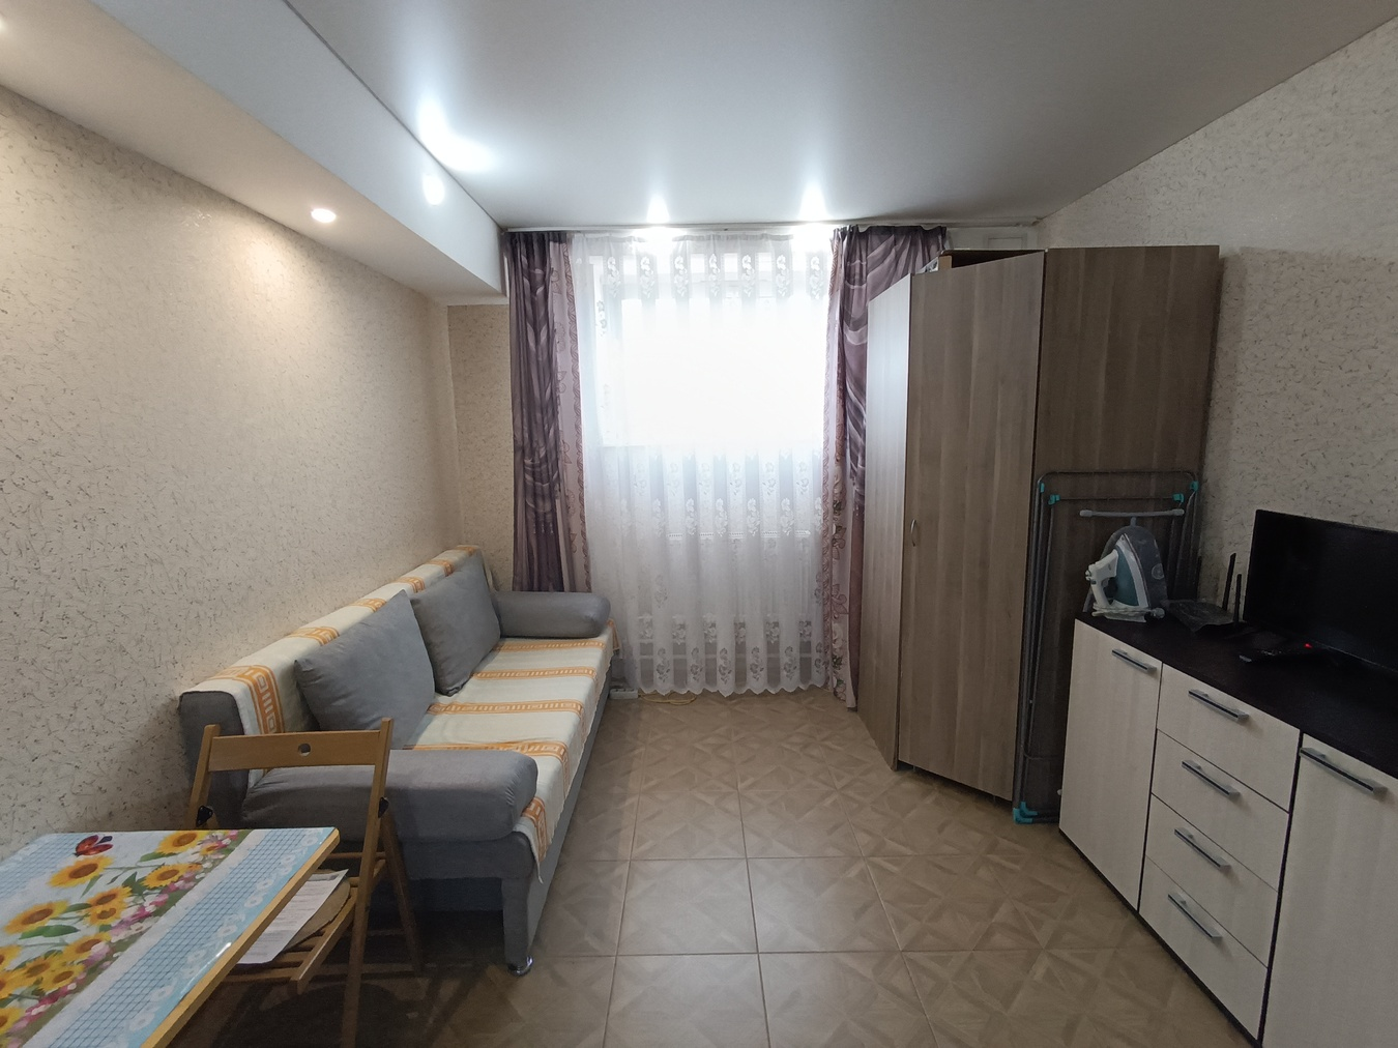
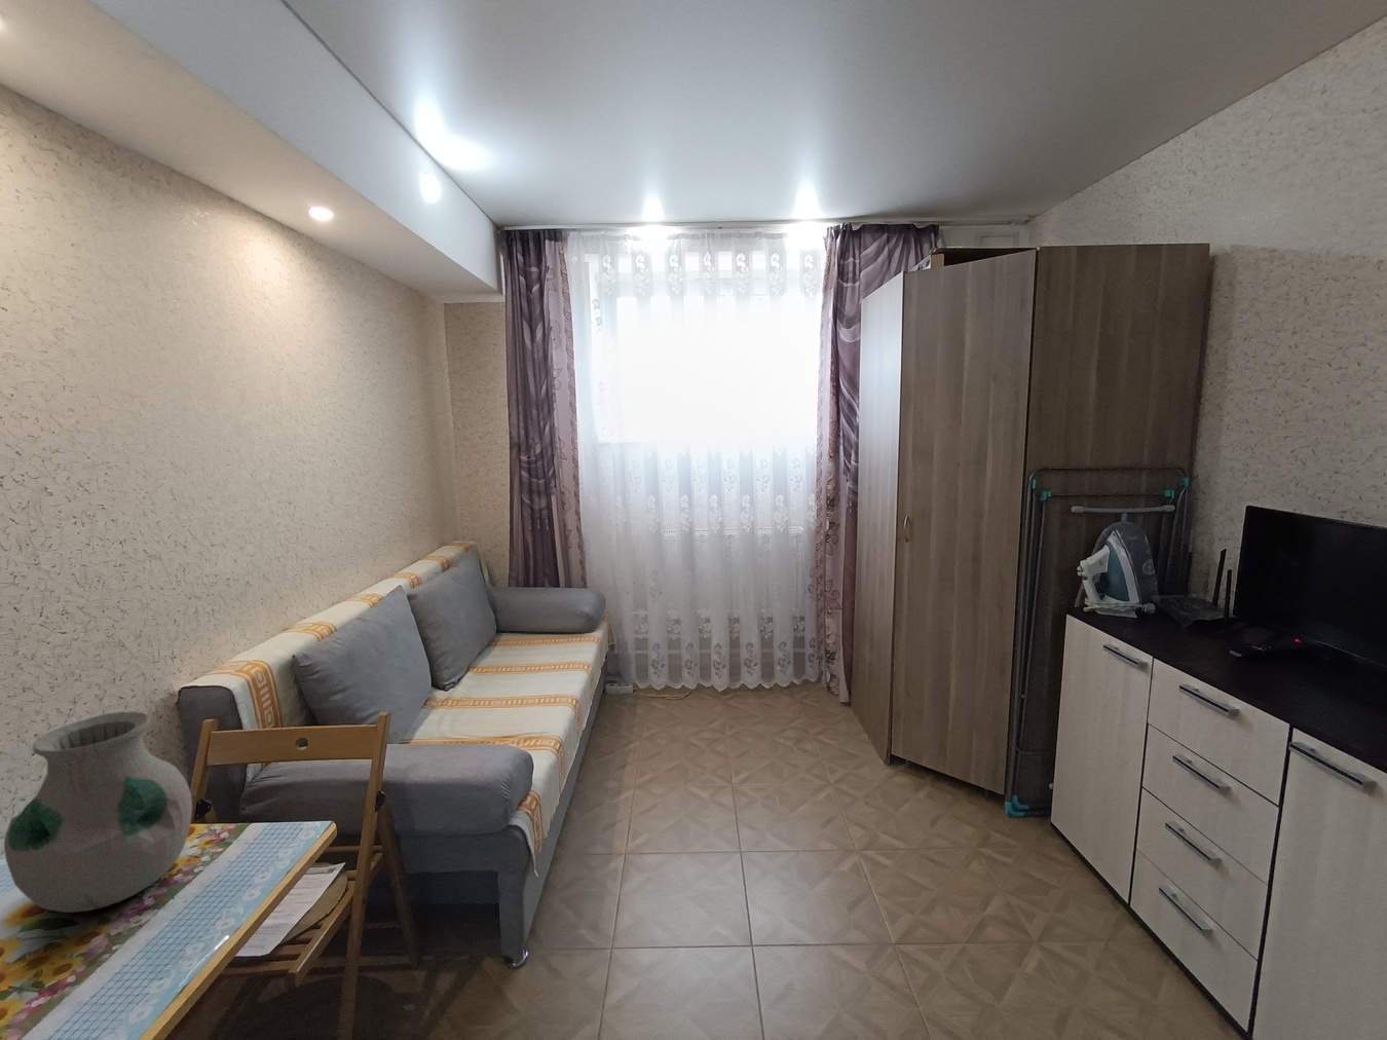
+ vase [3,711,193,913]
